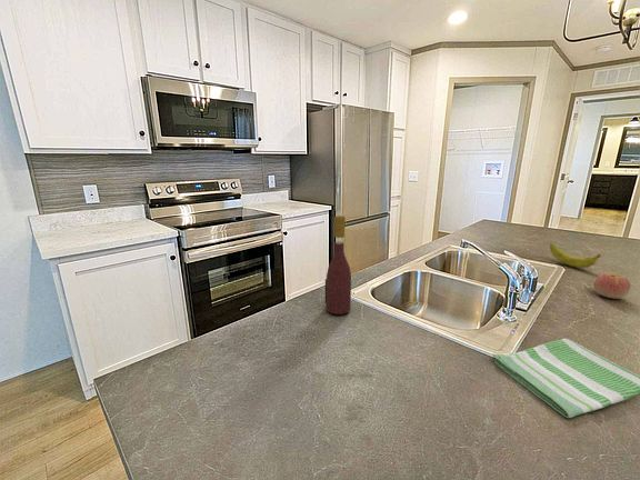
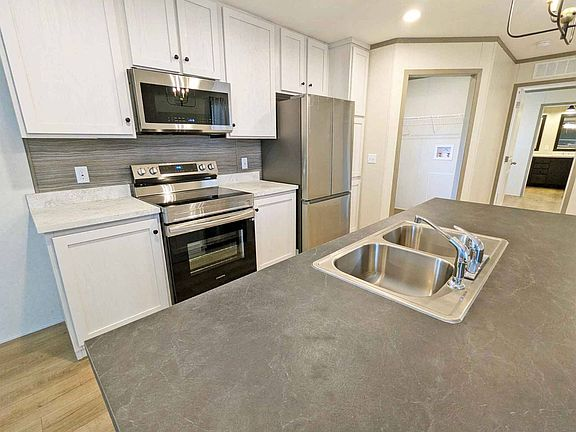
- dish towel [492,338,640,419]
- apple [593,272,631,300]
- banana [549,243,602,269]
- wine bottle [324,214,352,316]
